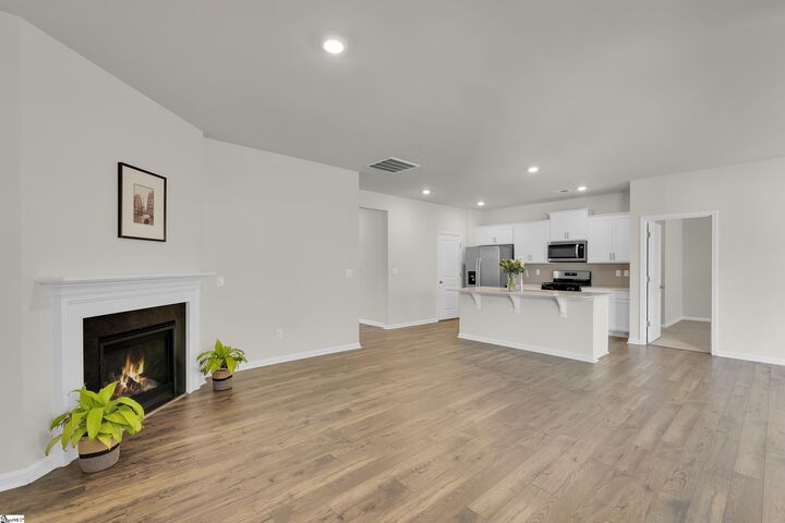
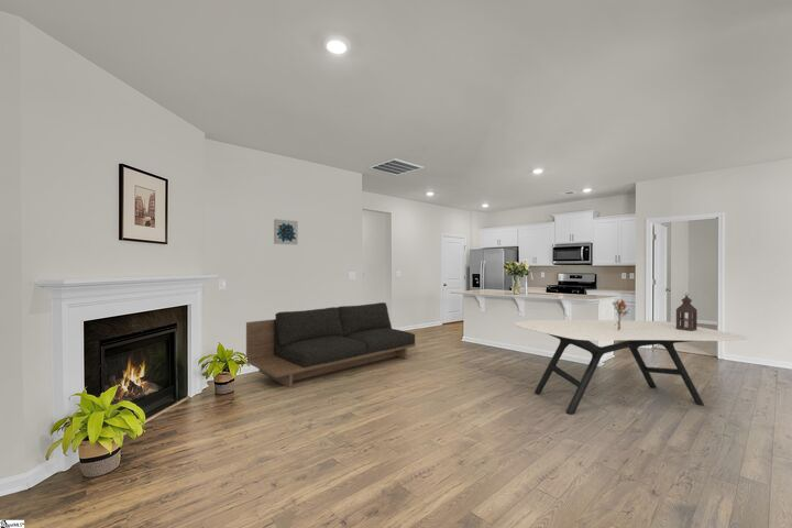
+ bouquet [610,298,630,331]
+ sofa [245,301,417,389]
+ dining table [514,319,749,415]
+ lantern [675,293,698,331]
+ wall art [273,218,299,245]
